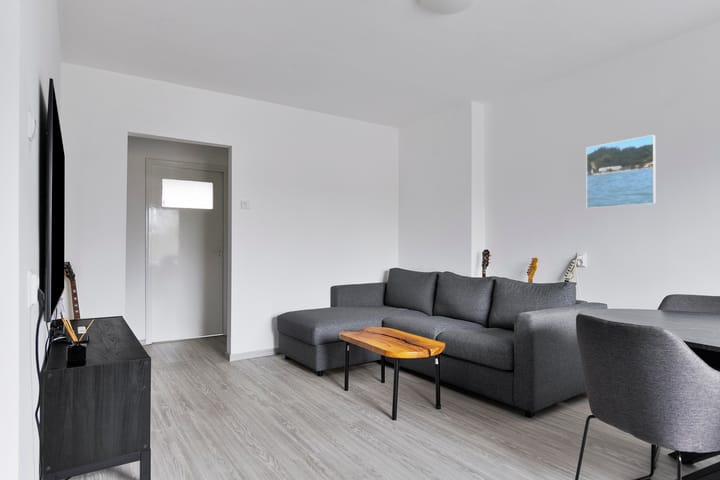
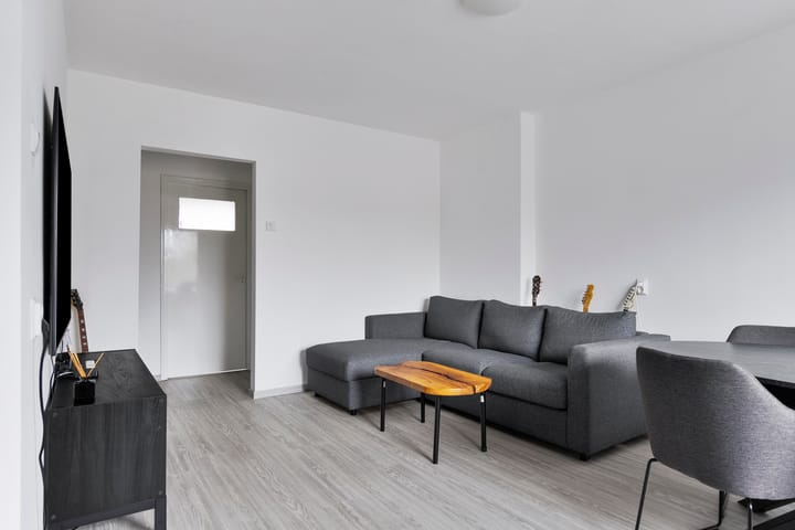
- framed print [585,134,657,210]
